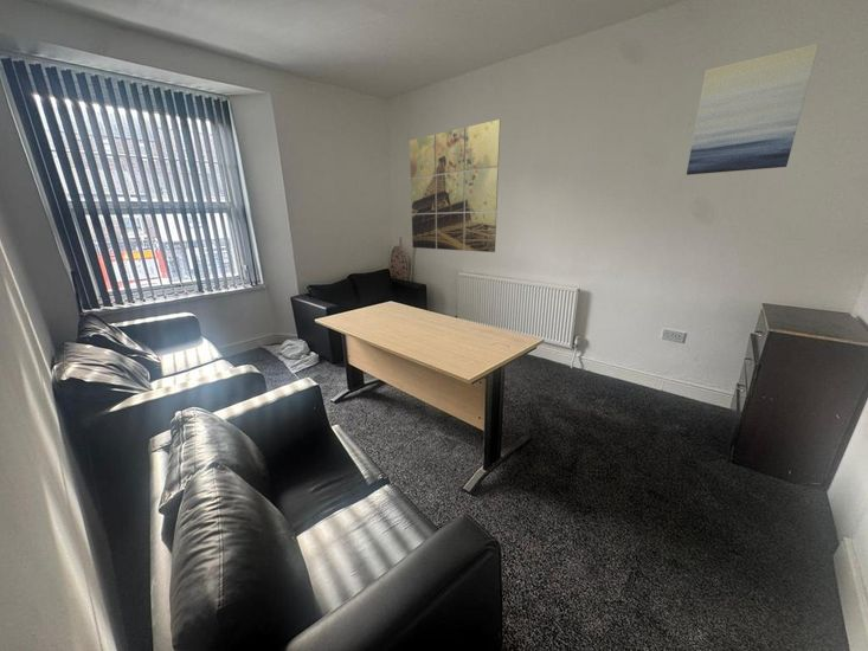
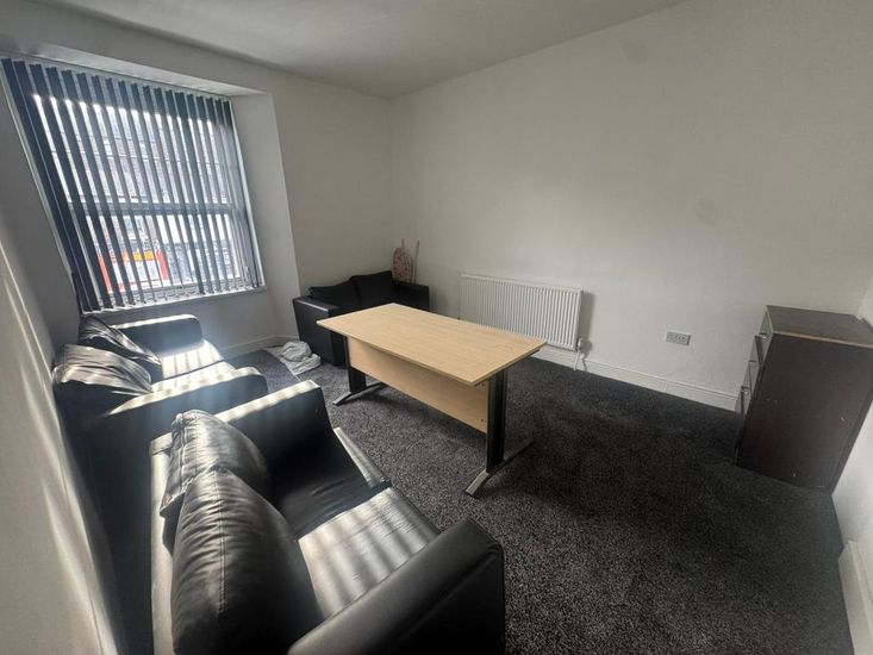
- wall art [409,118,501,253]
- wall art [686,43,819,176]
